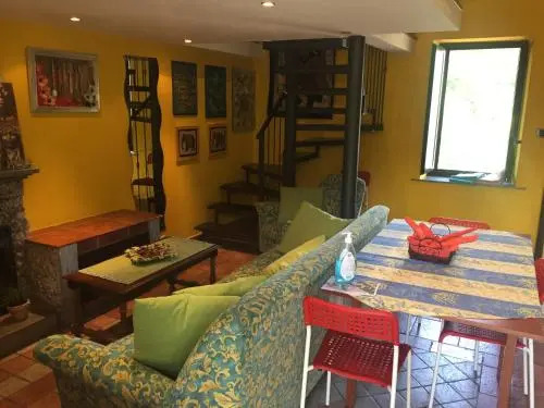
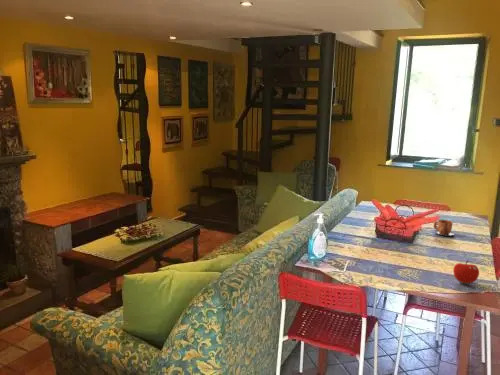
+ mug [433,219,455,237]
+ fruit [452,259,480,284]
